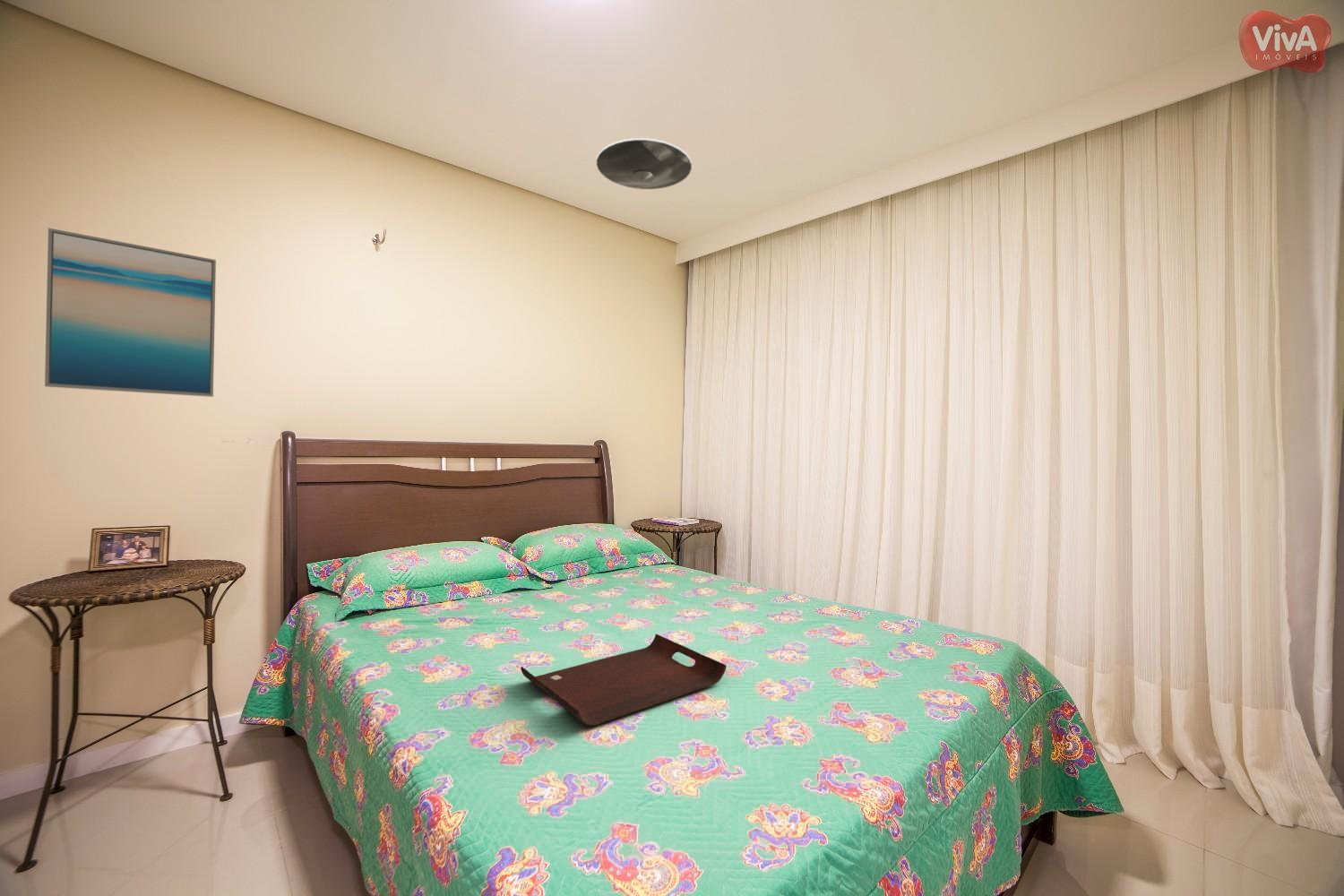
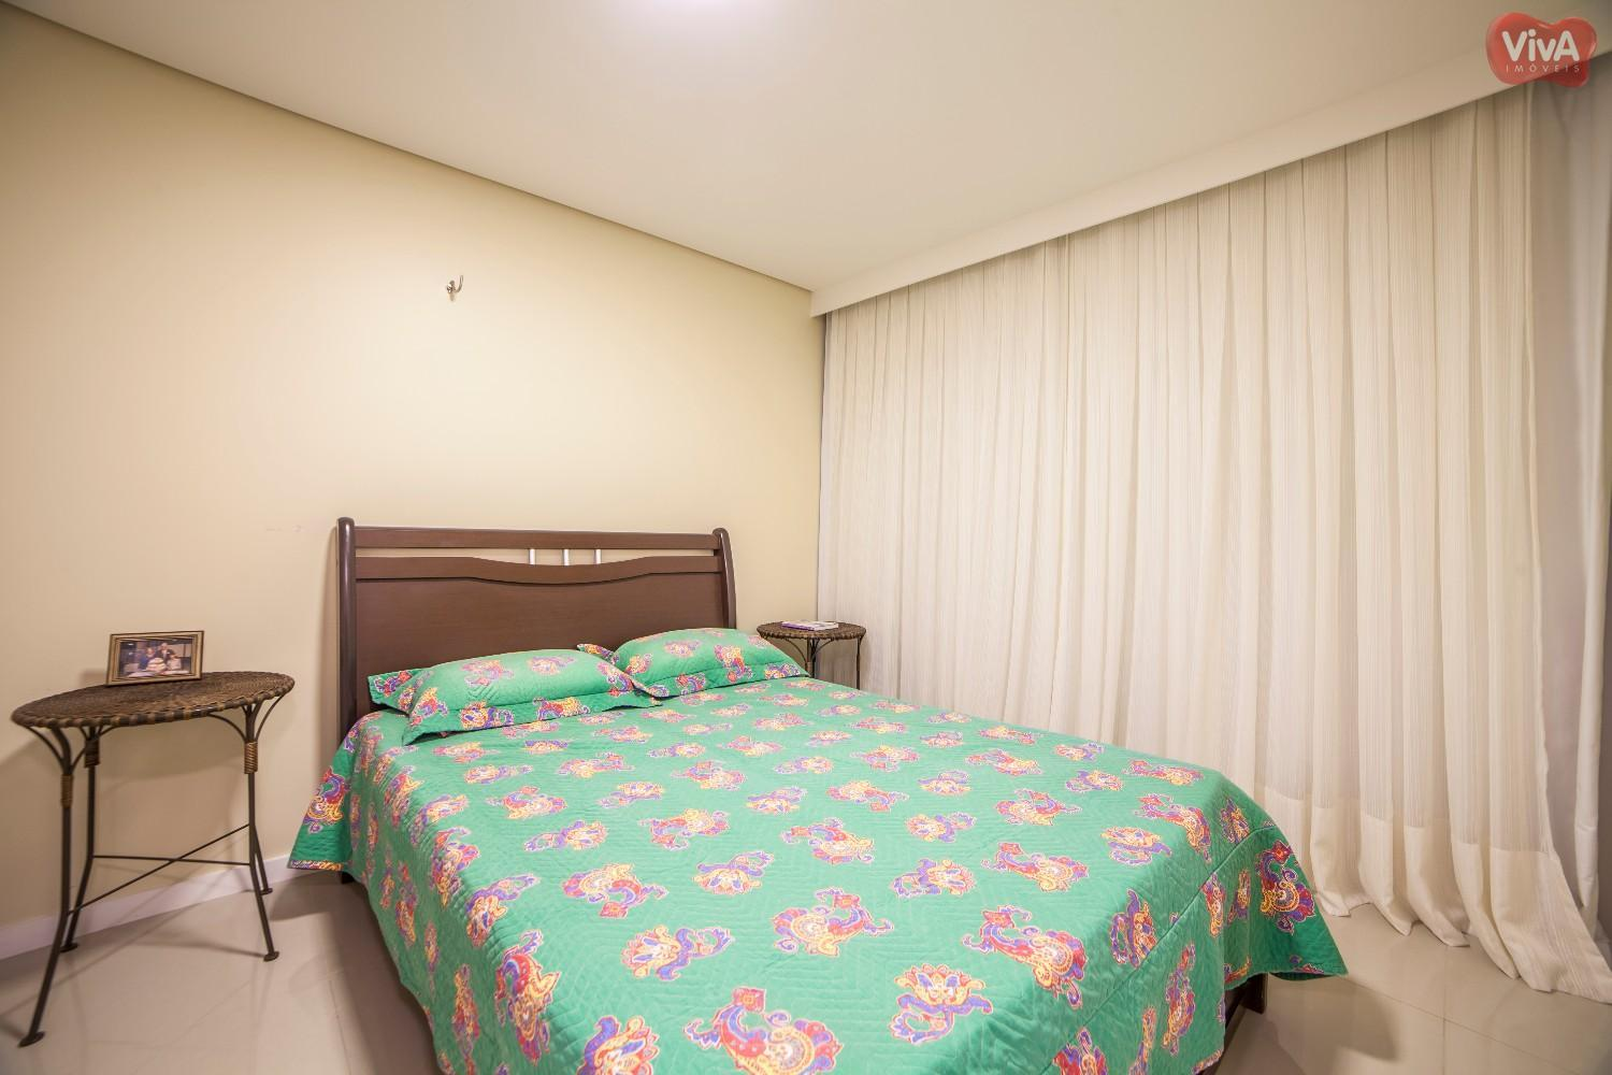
- ceiling light [596,137,693,190]
- wall art [44,228,217,398]
- serving tray [520,633,728,727]
